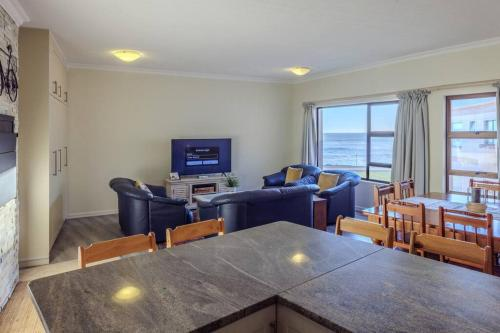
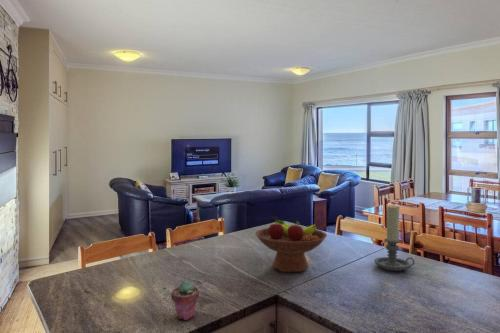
+ candle holder [374,205,415,272]
+ potted succulent [170,279,200,321]
+ fruit bowl [254,216,328,273]
